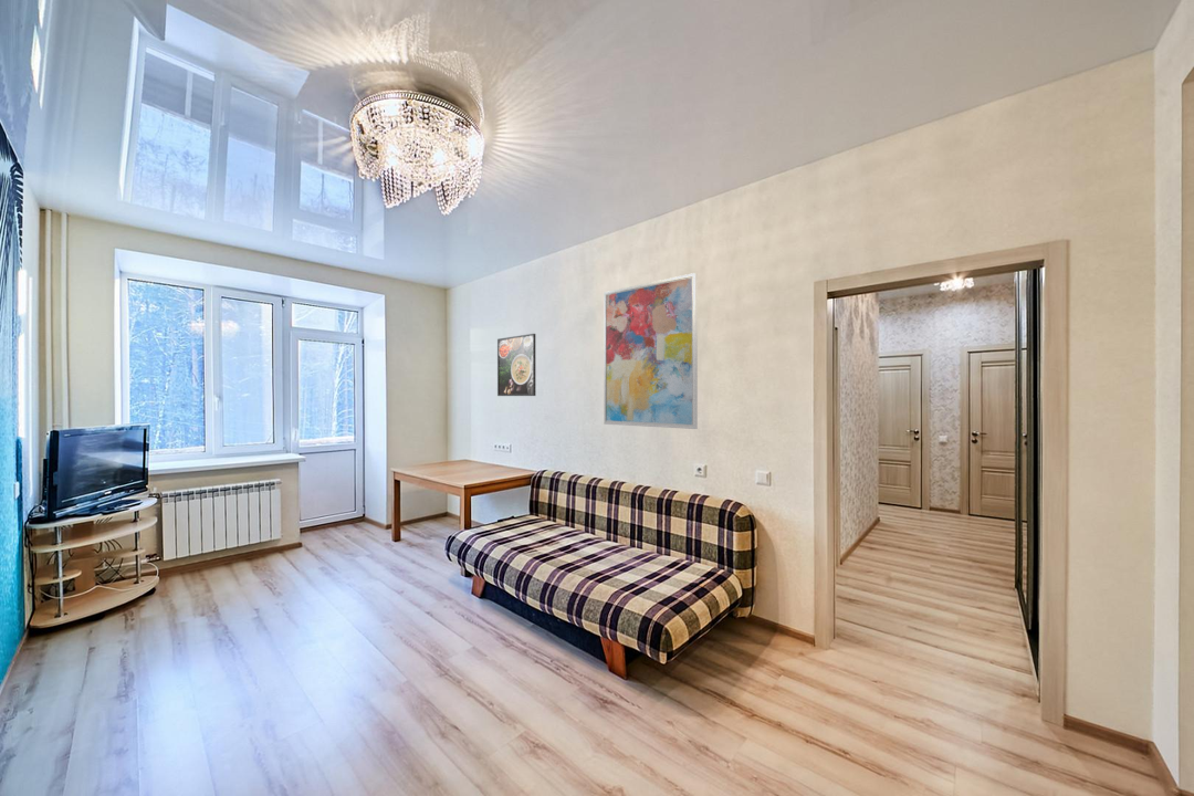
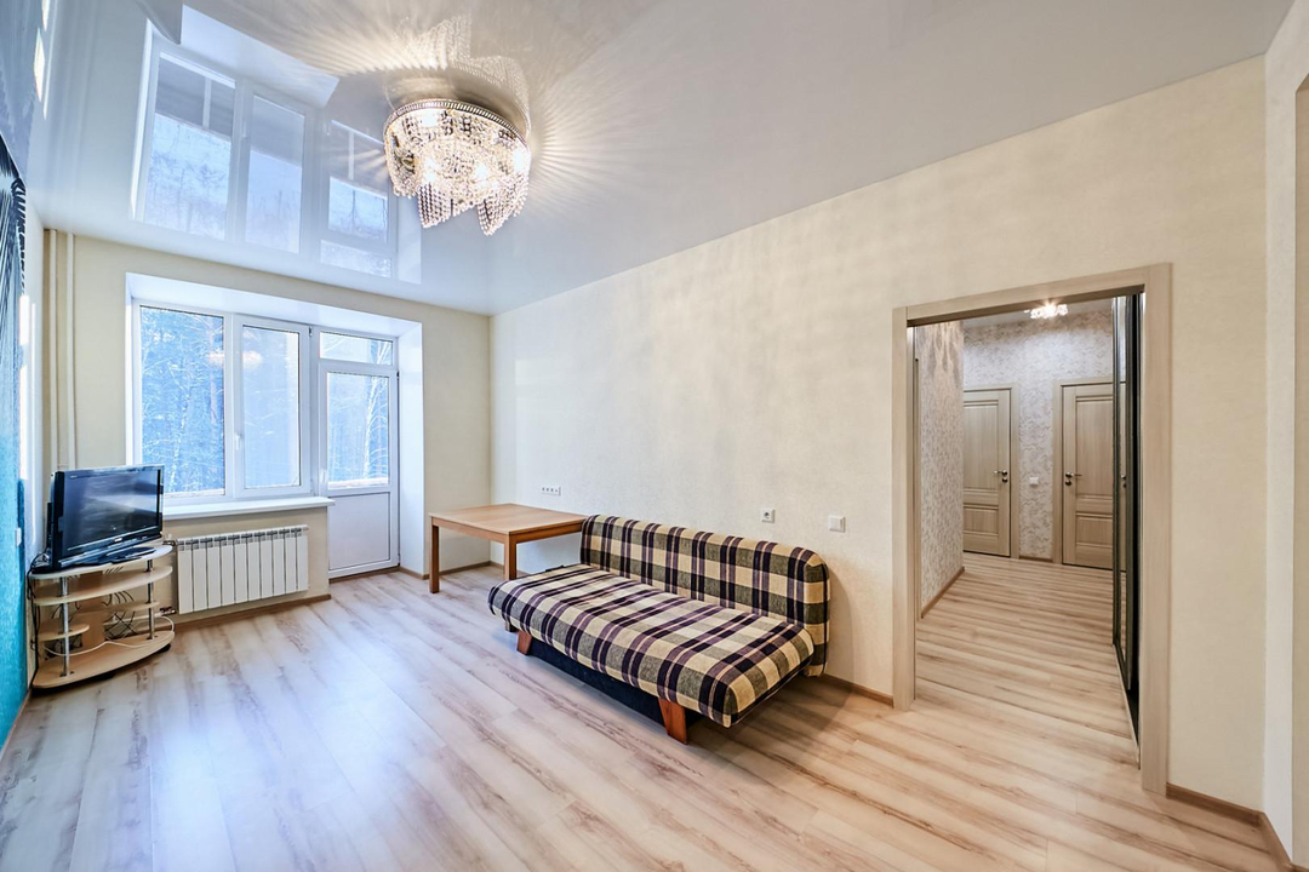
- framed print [496,333,537,397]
- wall art [603,272,699,430]
